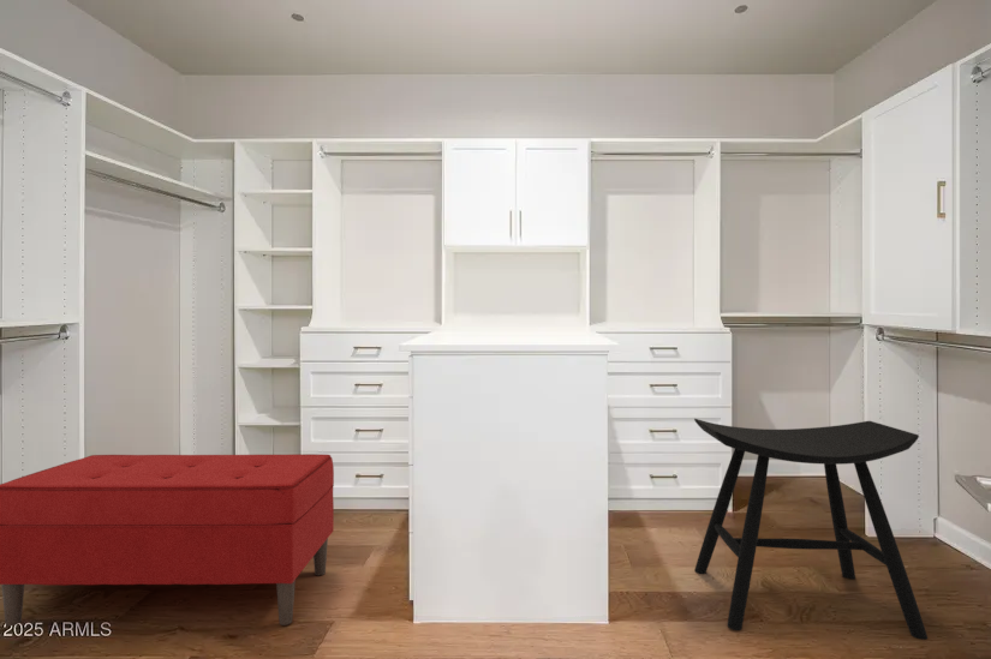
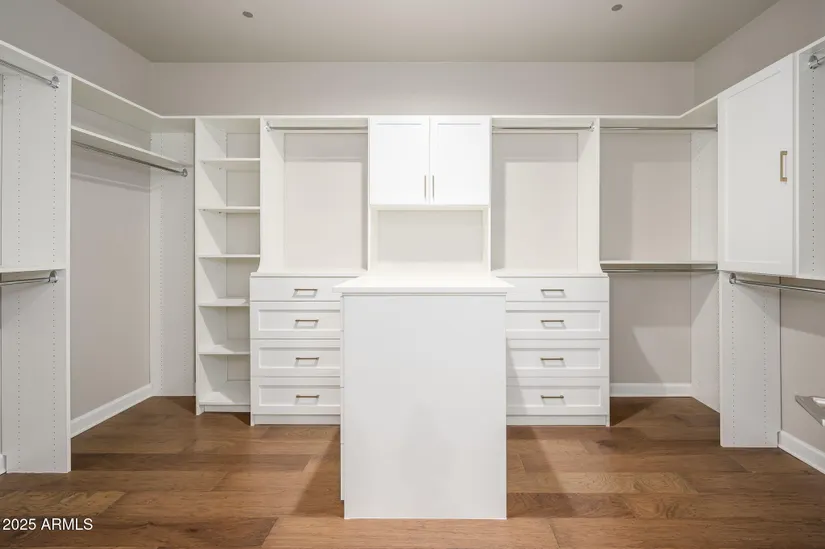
- stool [693,418,929,641]
- bench [0,453,335,627]
